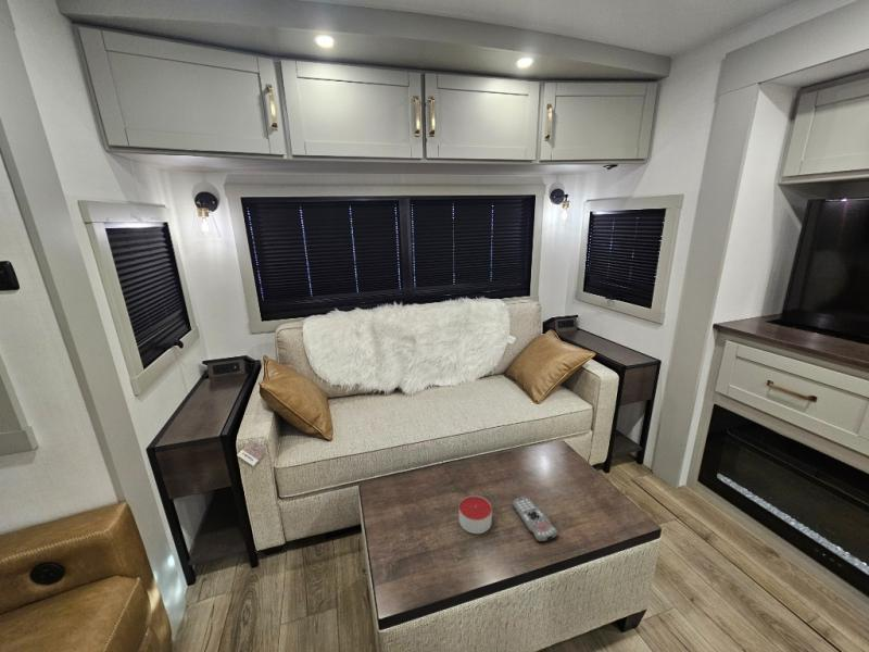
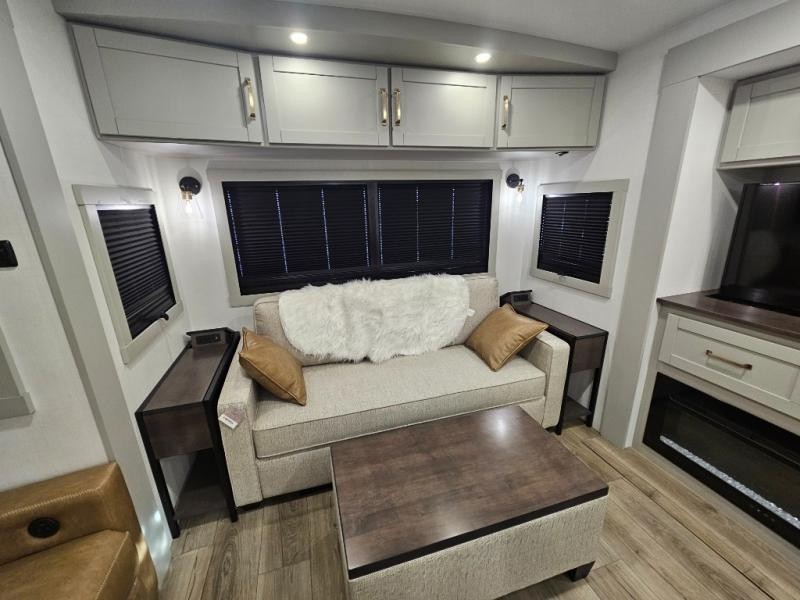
- remote control [512,496,559,542]
- candle [458,494,493,535]
